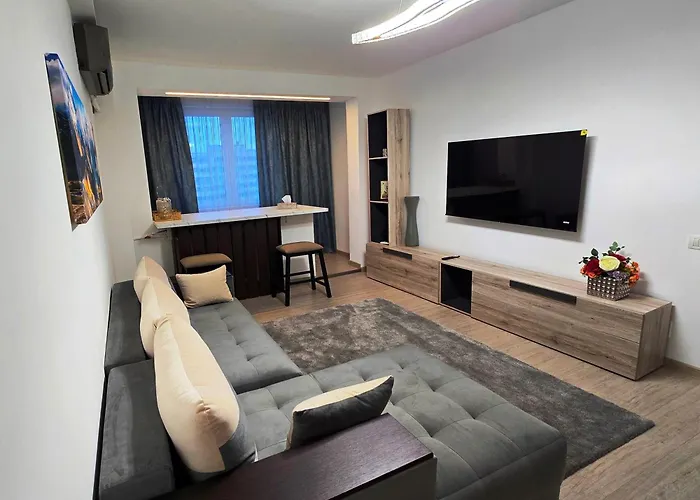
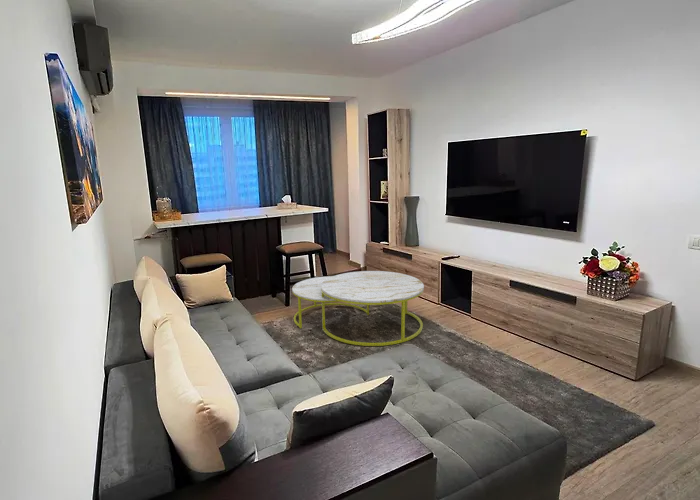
+ coffee table [291,270,425,347]
